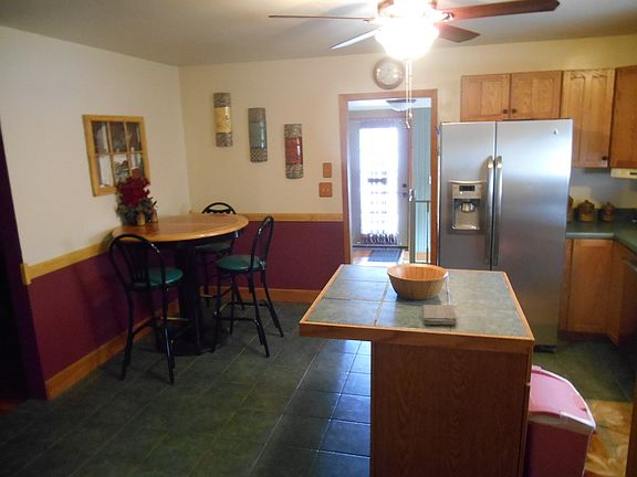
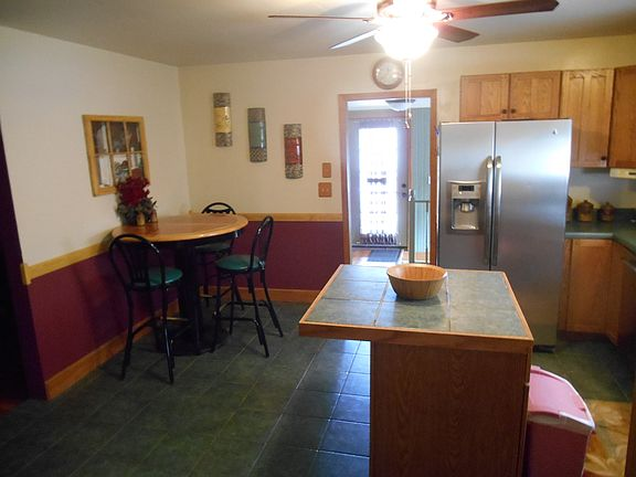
- washcloth [421,304,457,326]
